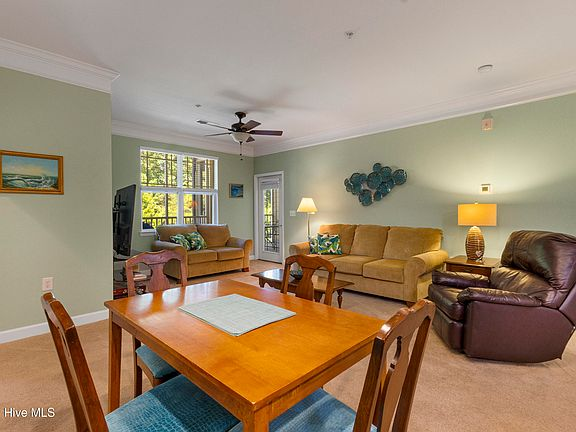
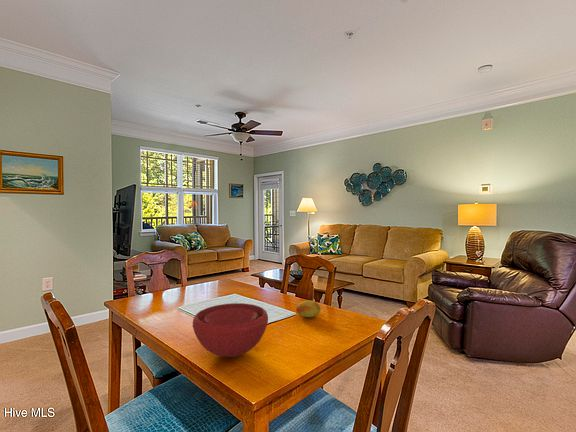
+ fruit [295,300,322,318]
+ bowl [192,302,269,358]
